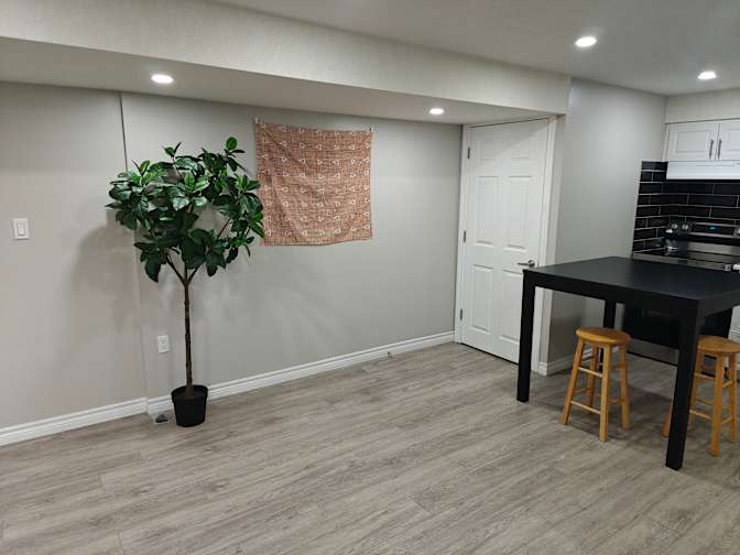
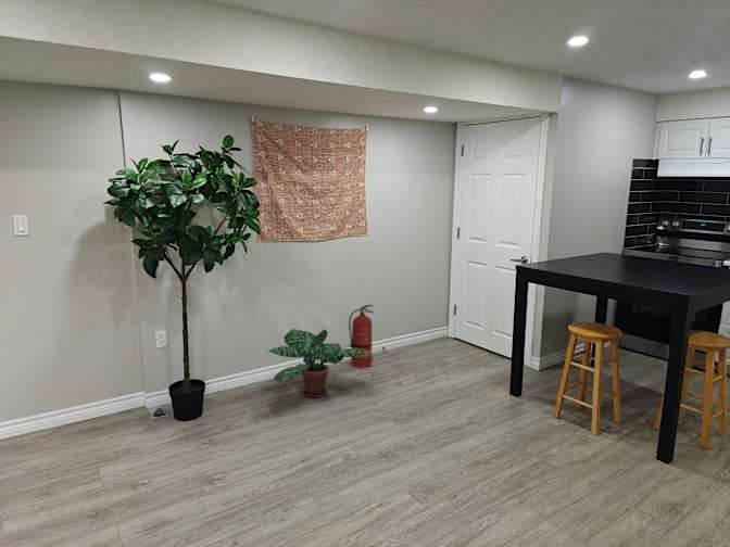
+ fire extinguisher [348,304,376,369]
+ potted plant [266,328,373,398]
